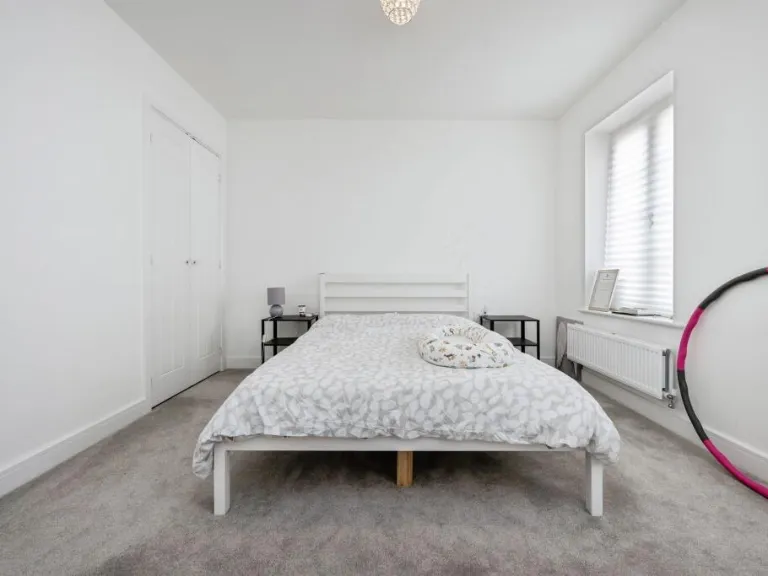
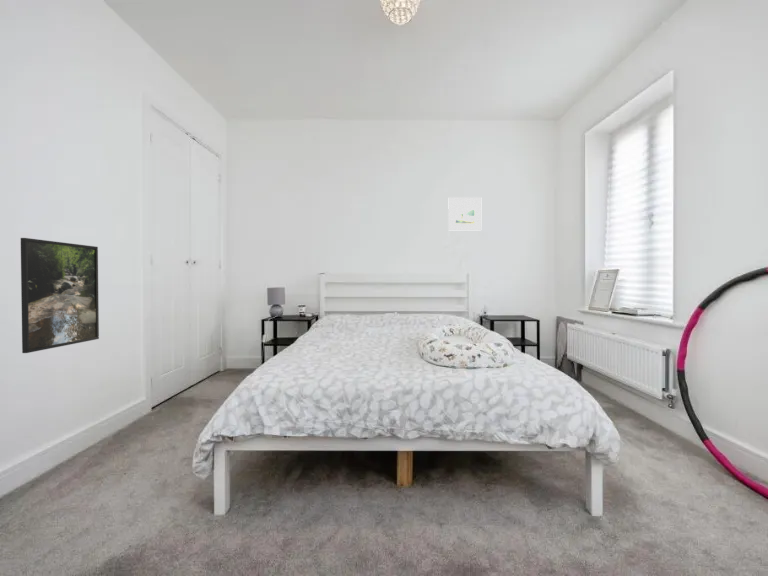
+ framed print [20,237,100,354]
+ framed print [447,196,482,231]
